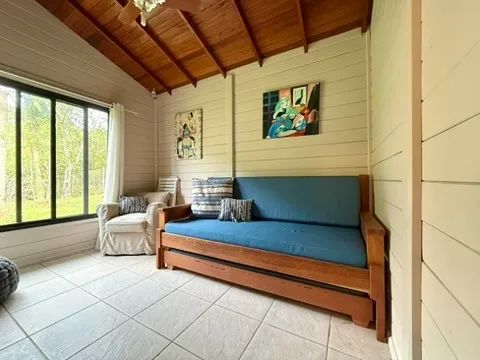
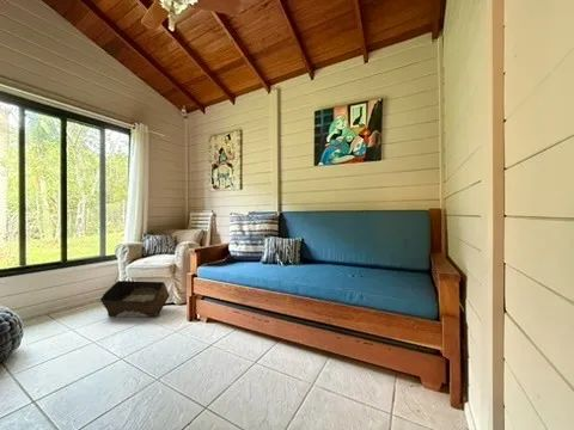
+ storage bin [99,280,171,319]
